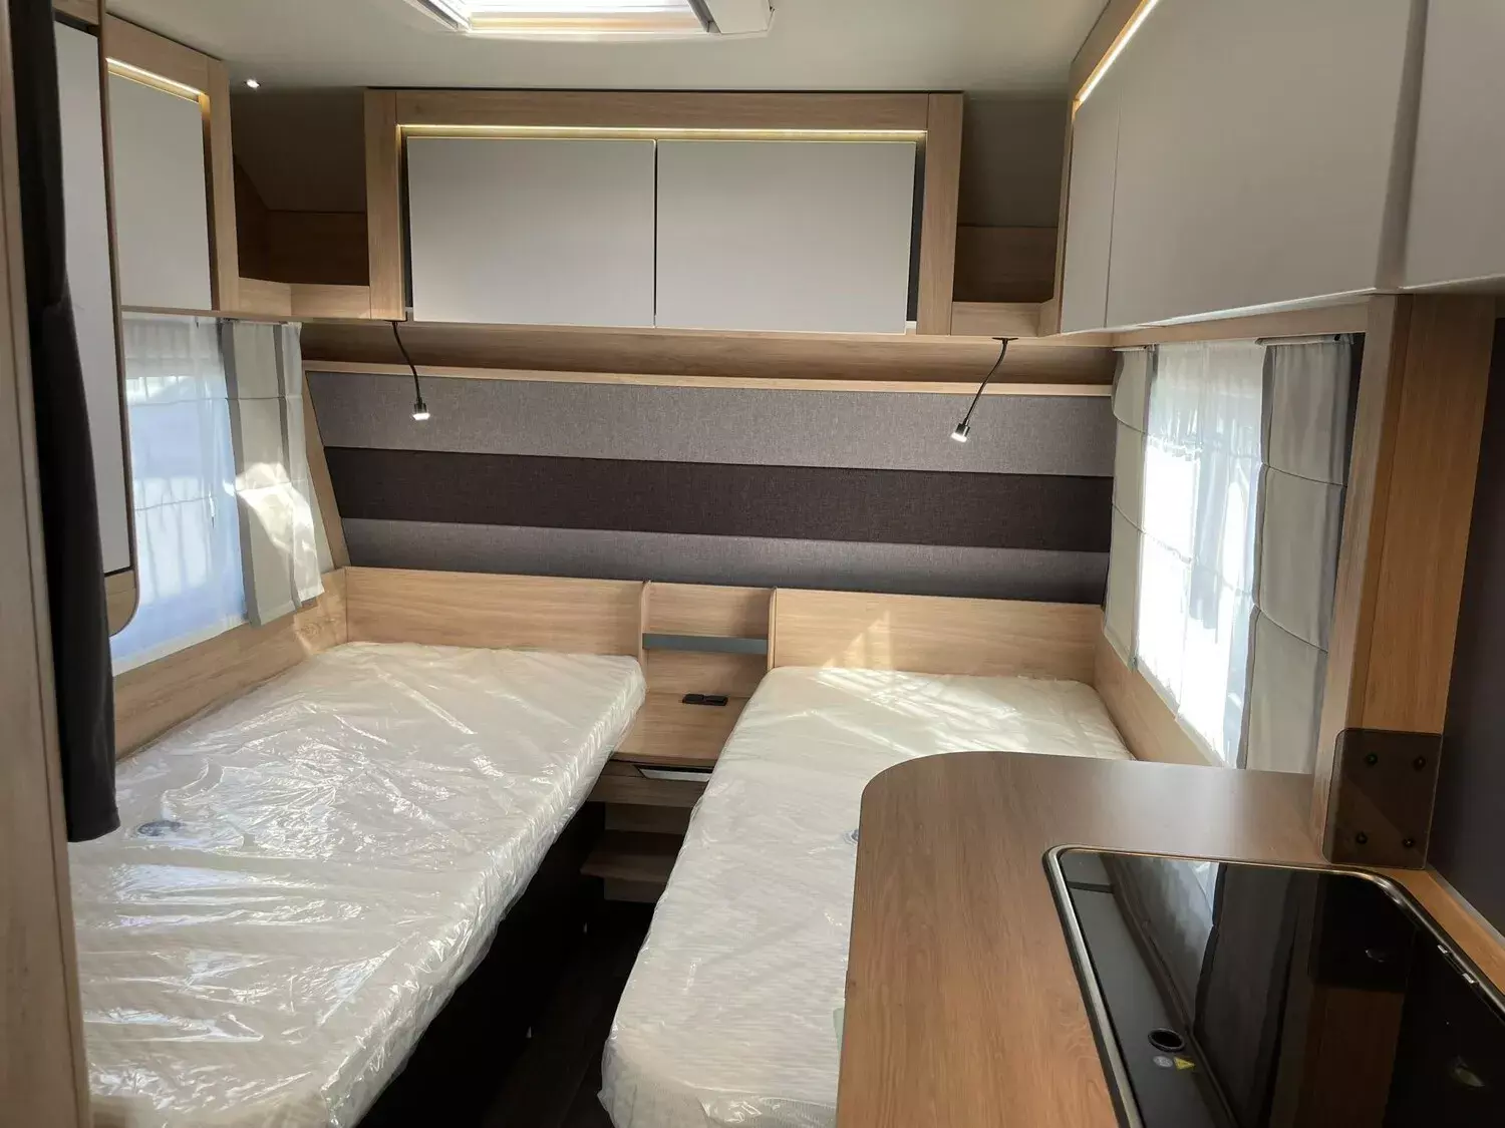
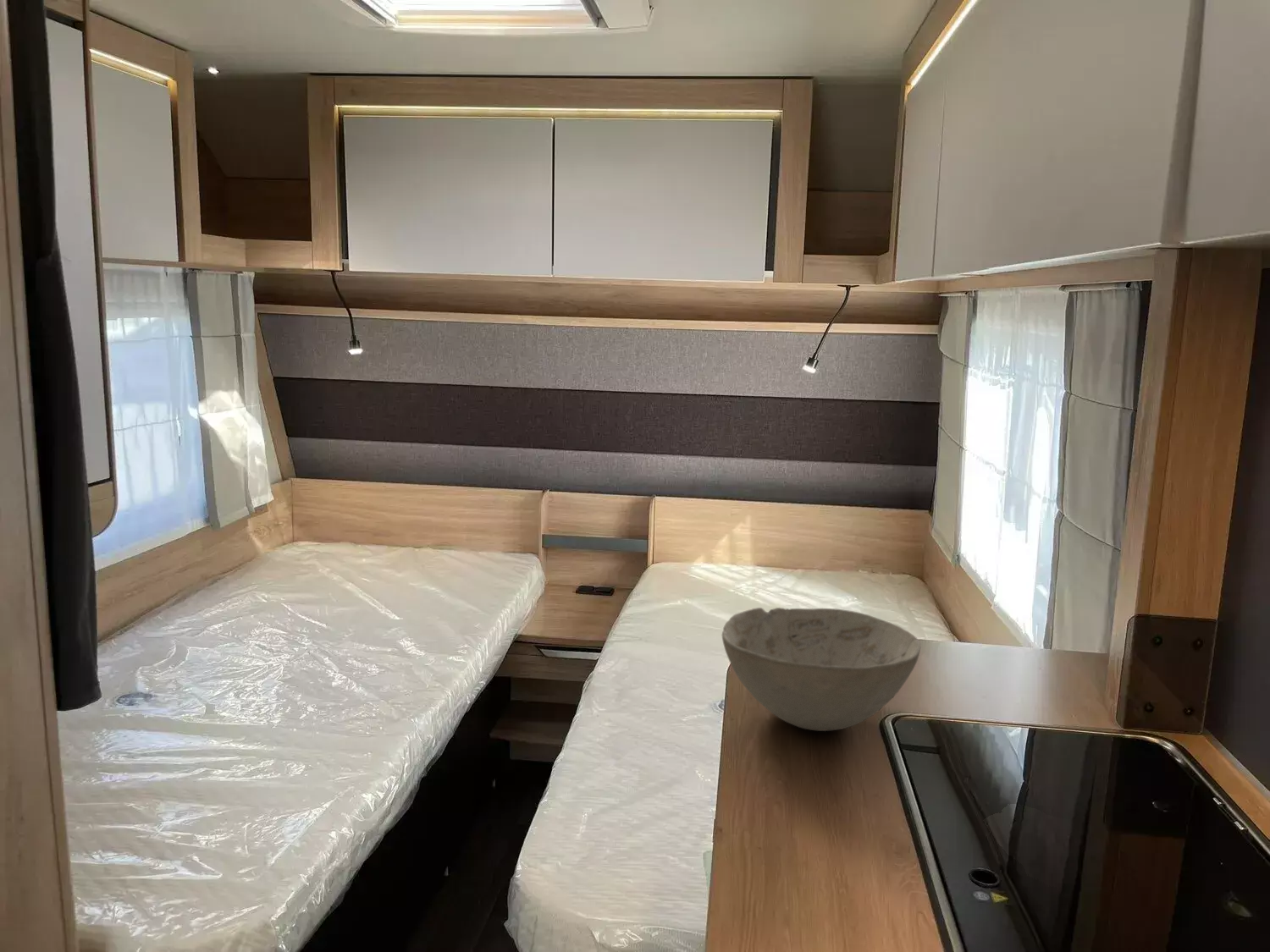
+ bowl [721,607,921,732]
